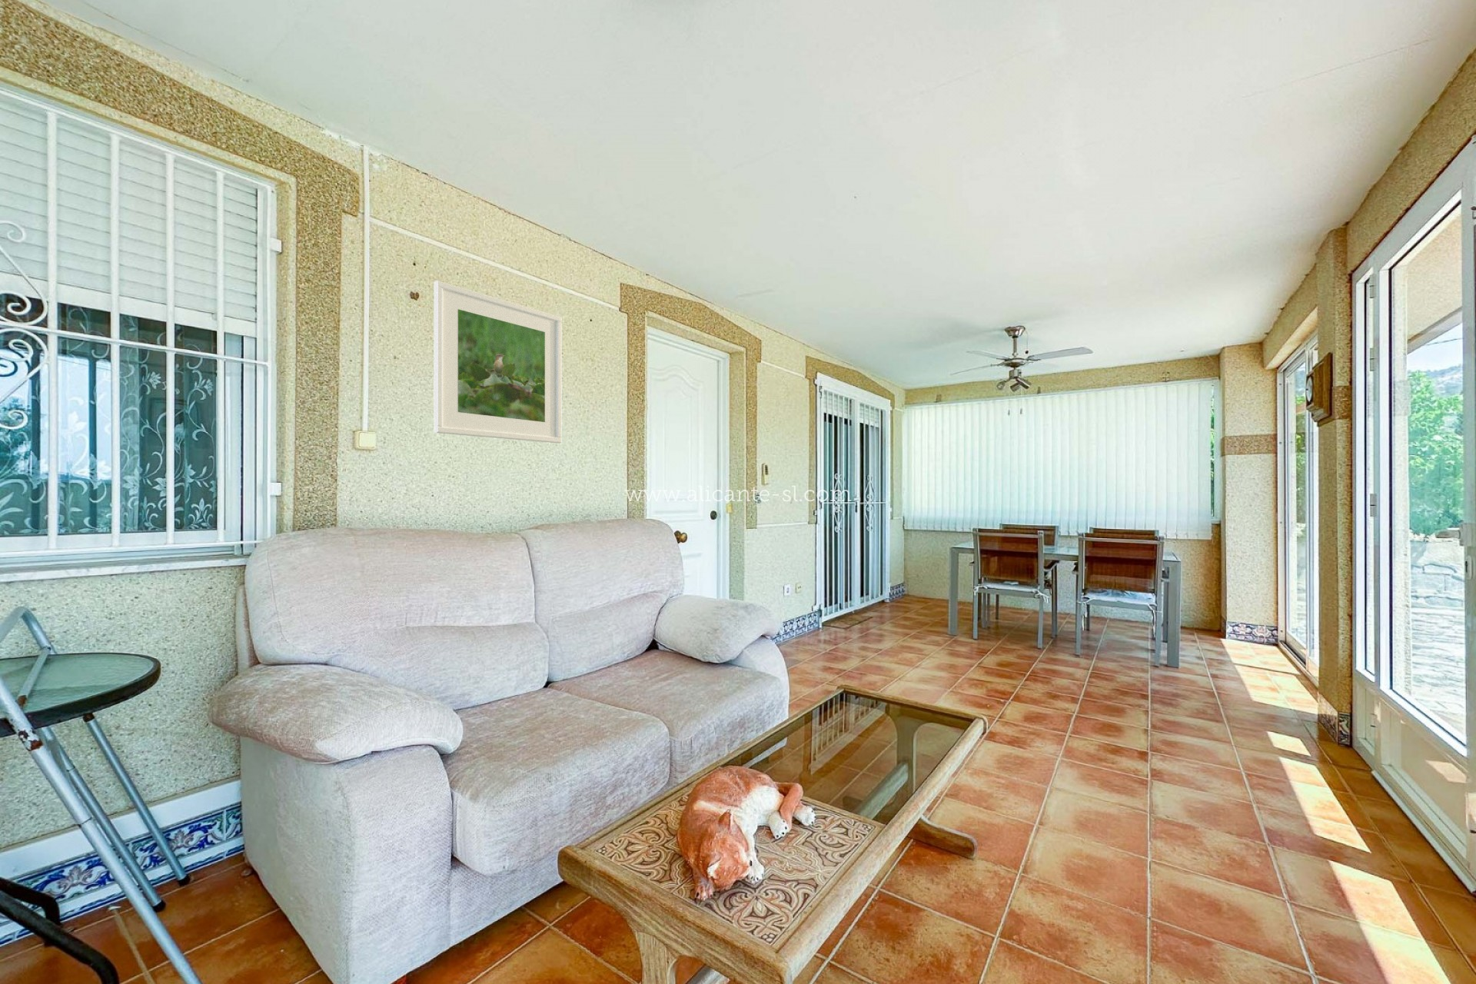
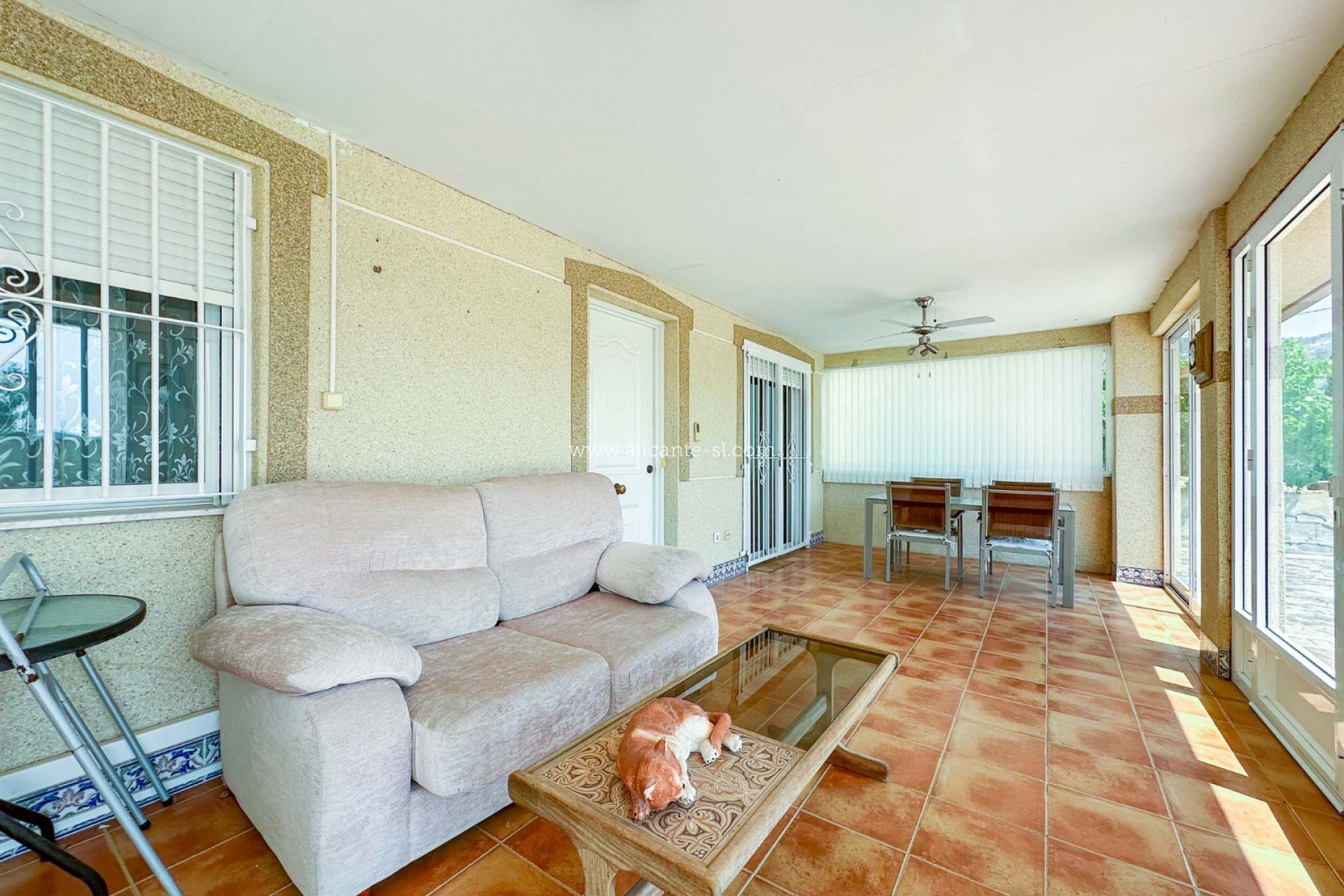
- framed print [434,280,562,444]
